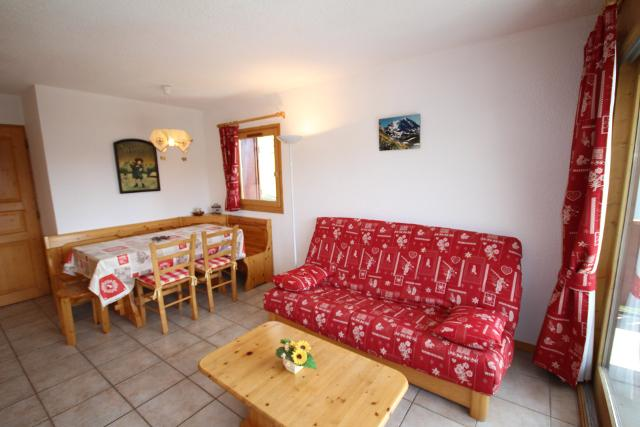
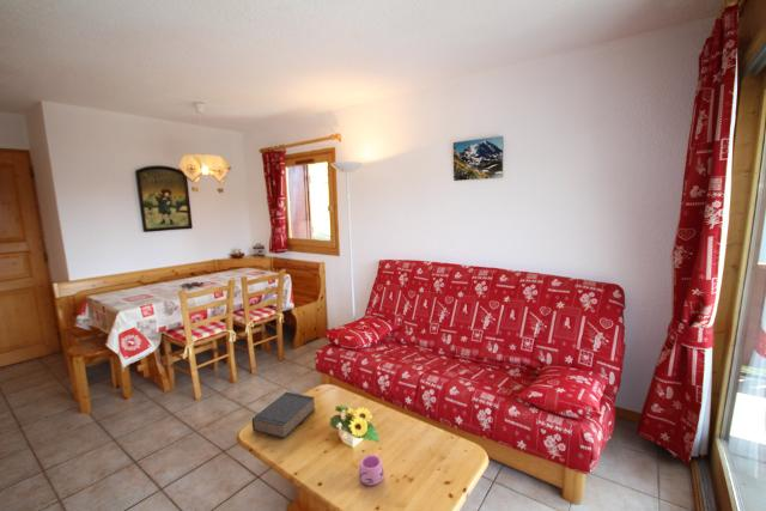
+ mug [358,454,385,487]
+ book [251,391,316,439]
